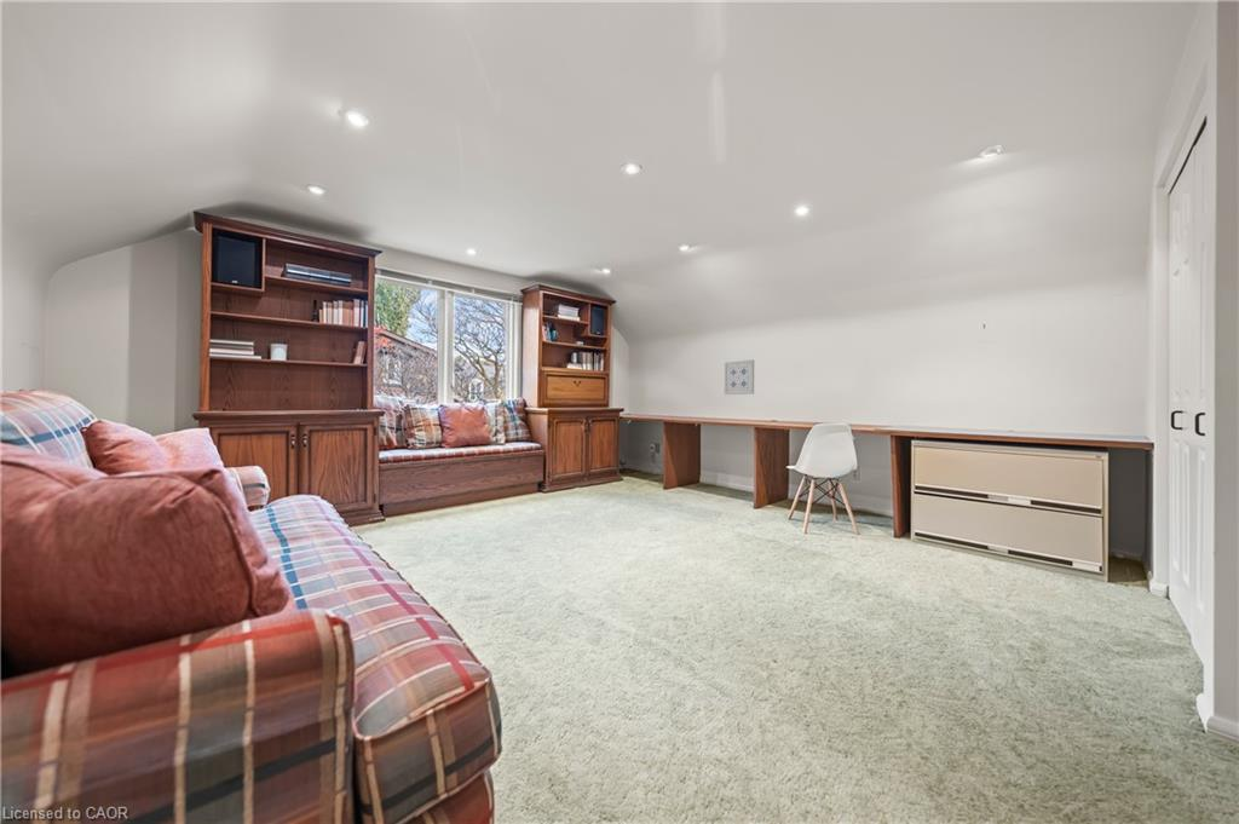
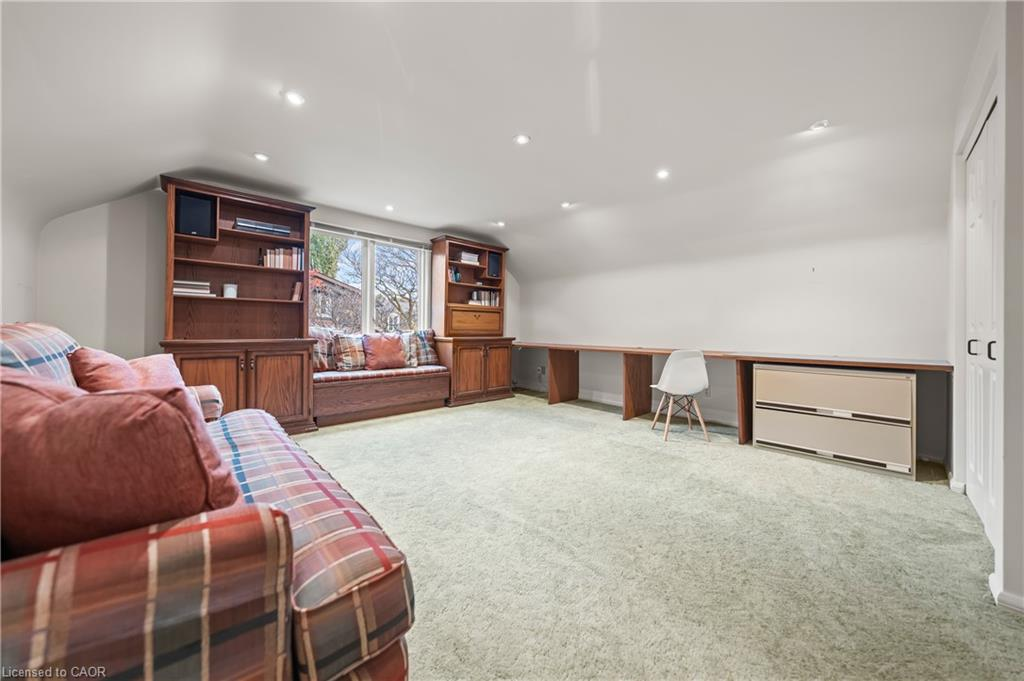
- wall art [724,358,755,396]
